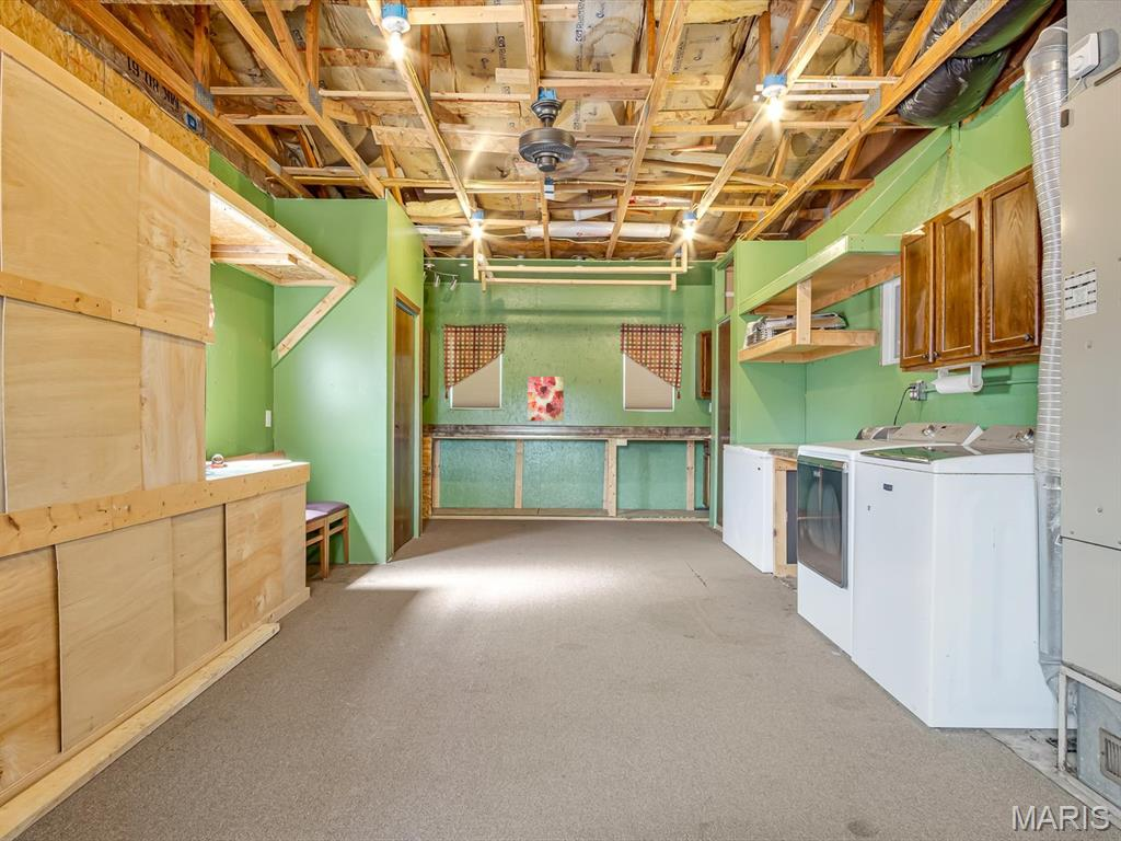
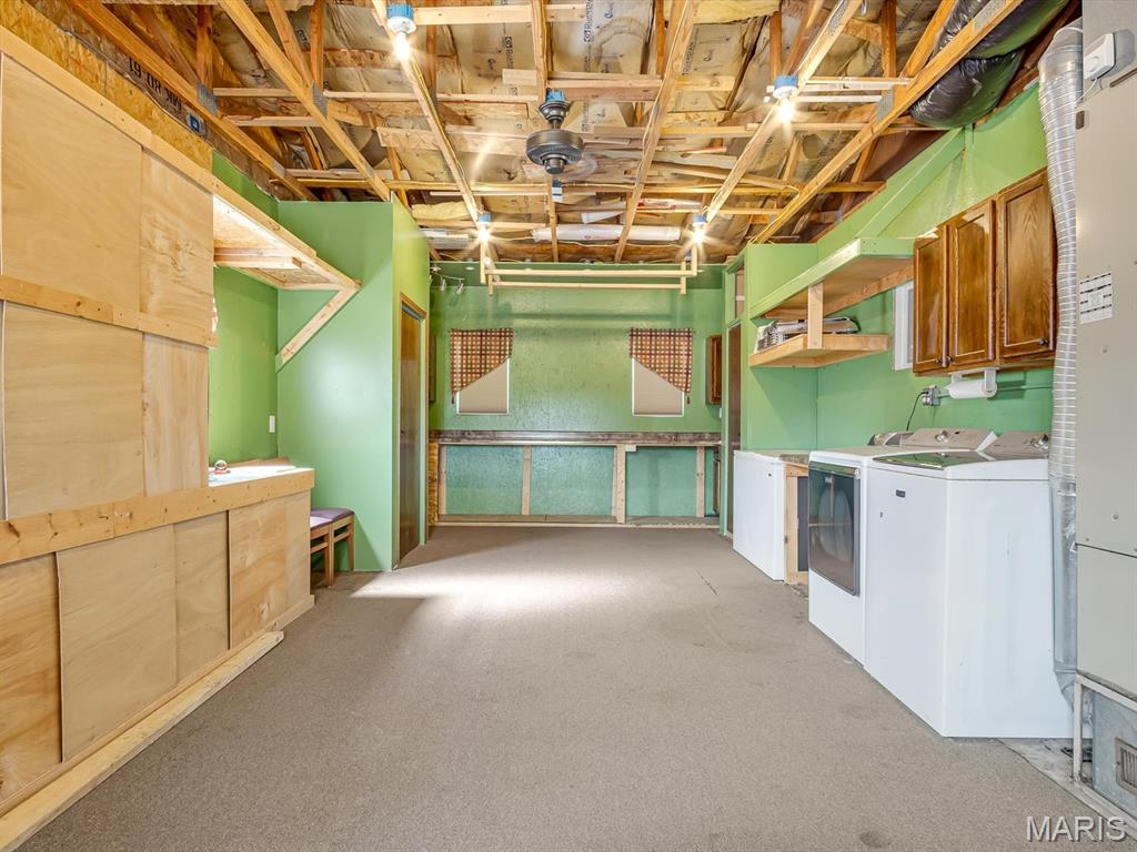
- wall art [527,376,565,423]
